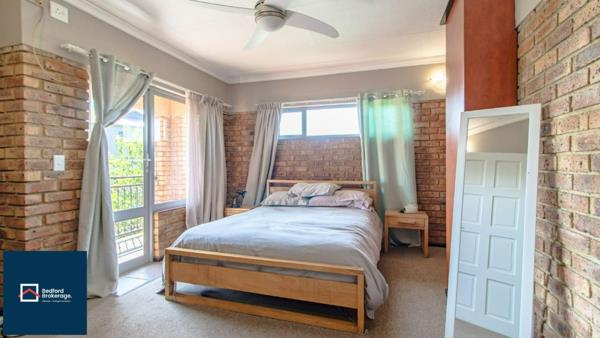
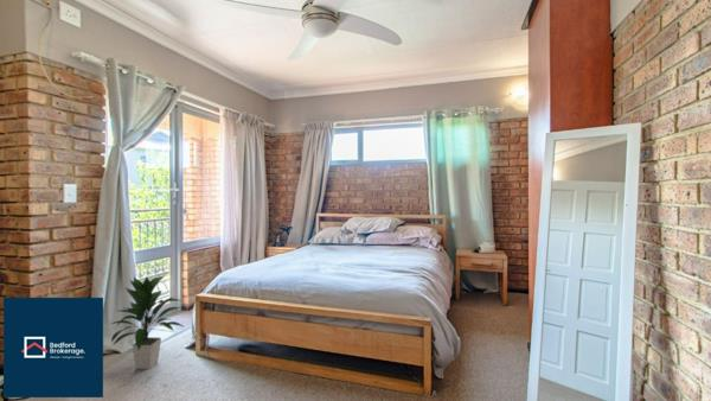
+ indoor plant [110,275,184,370]
